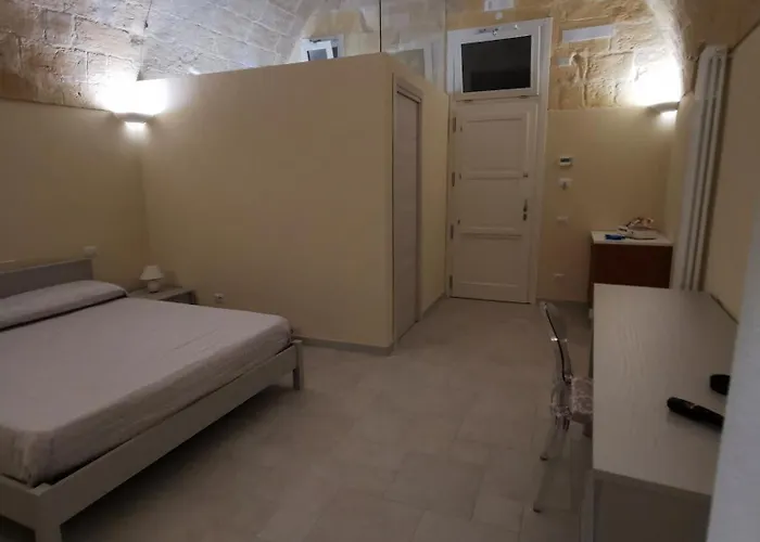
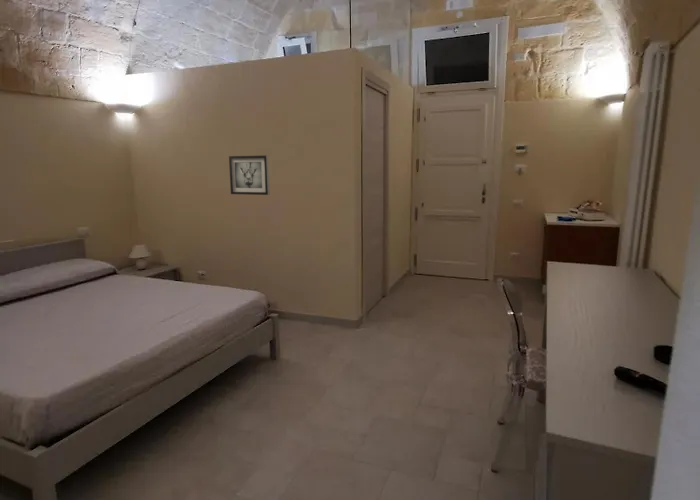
+ wall art [228,154,271,196]
